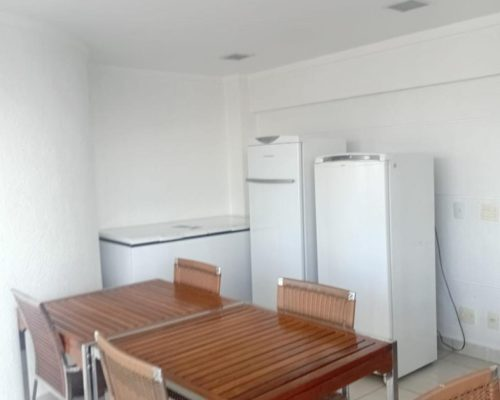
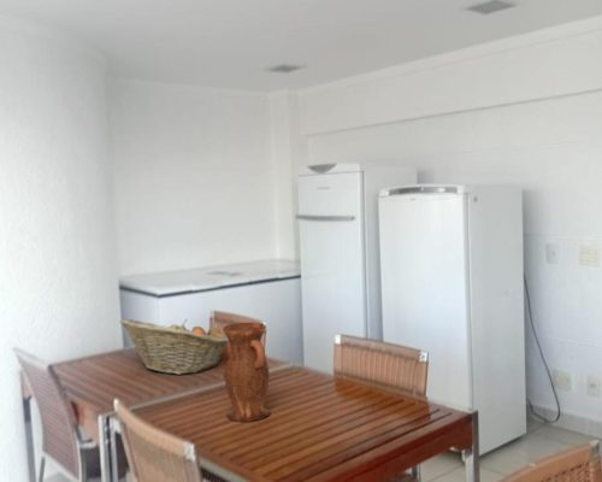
+ pitcher [222,322,272,423]
+ fruit basket [119,318,228,376]
